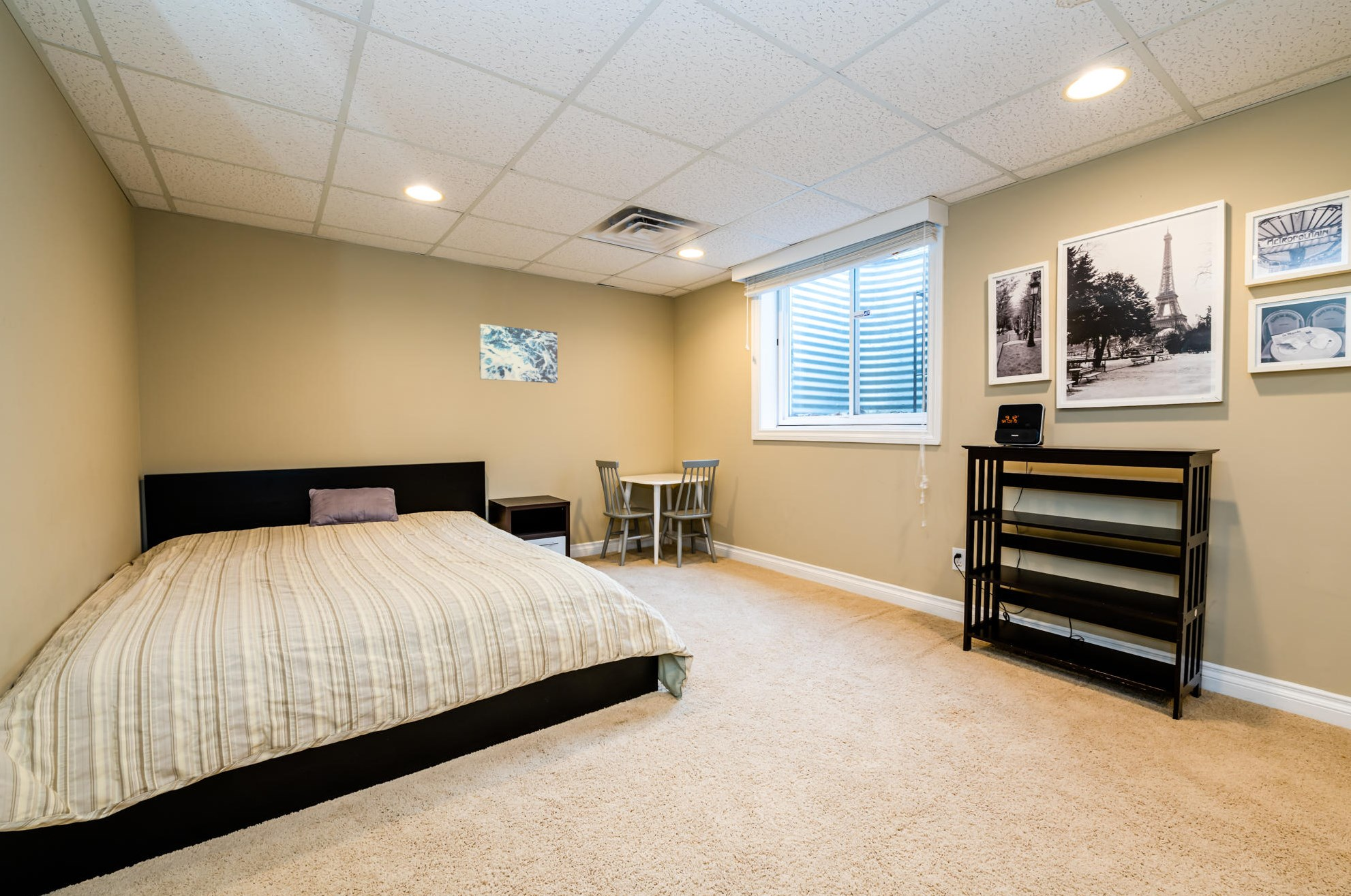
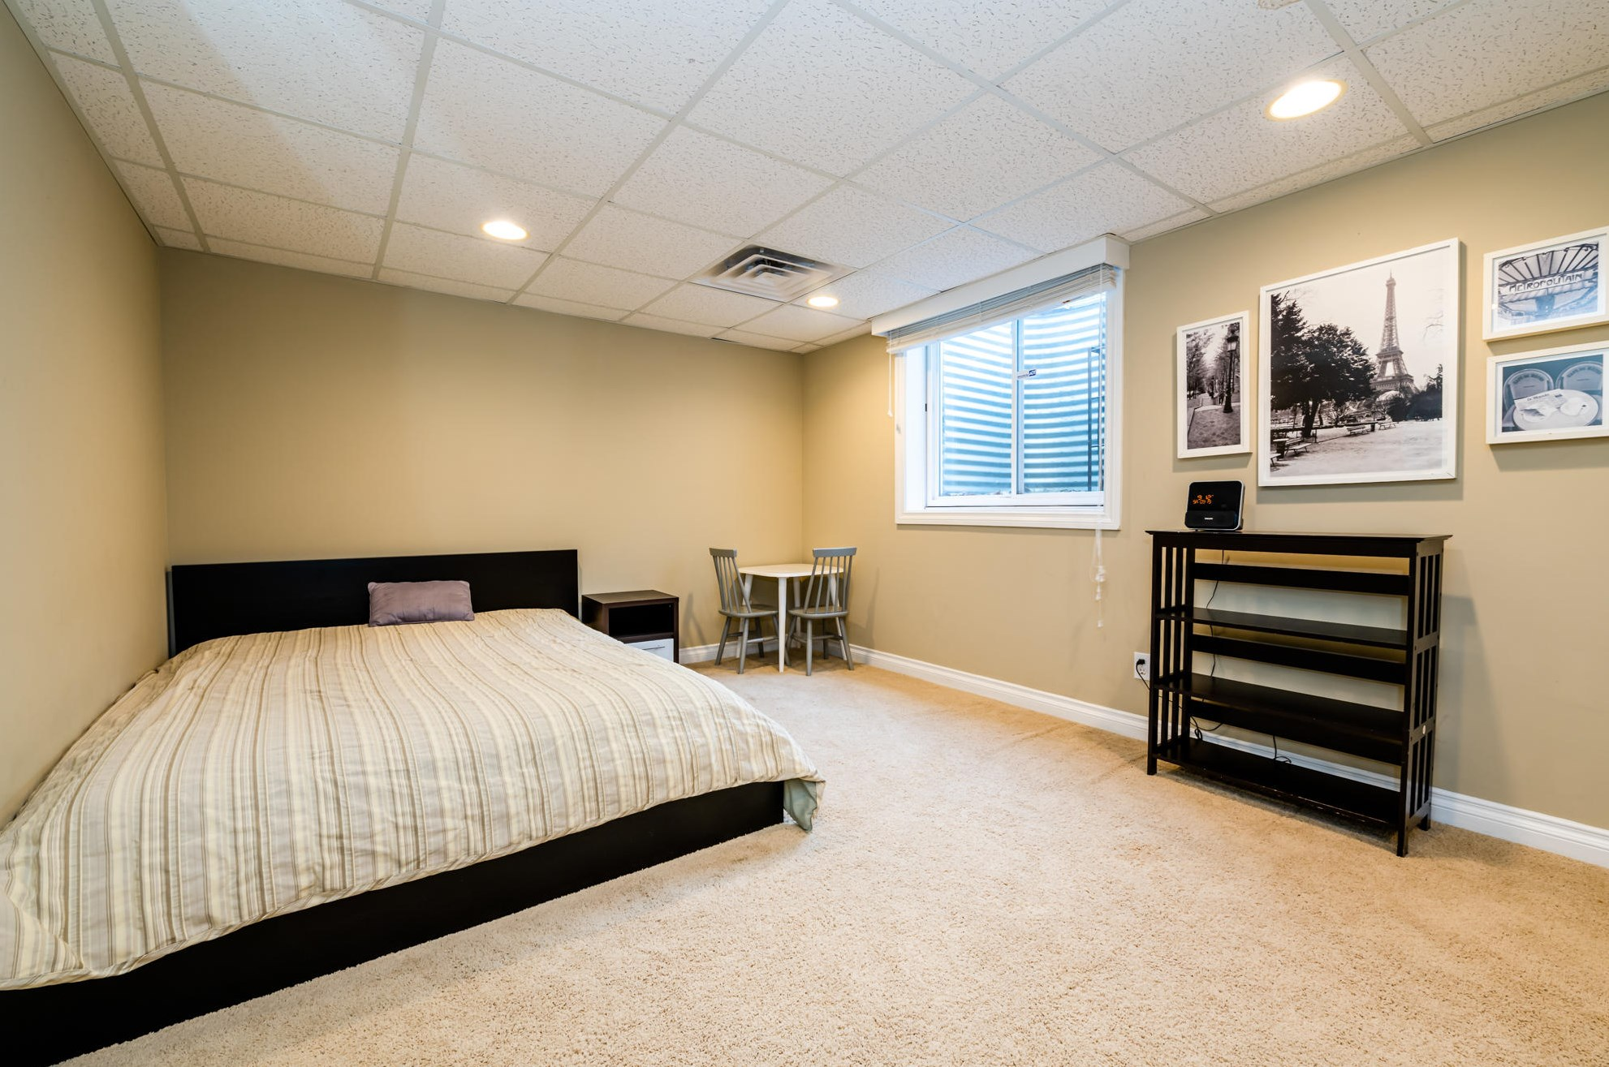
- wall art [479,324,558,384]
